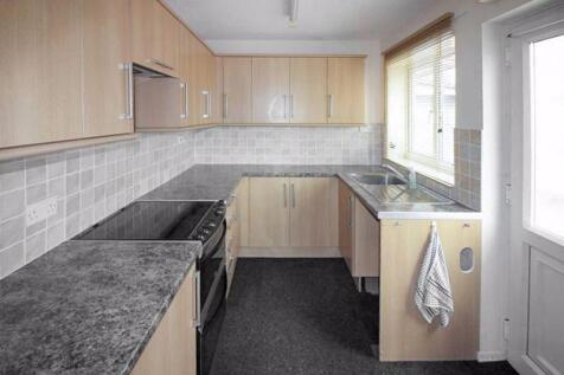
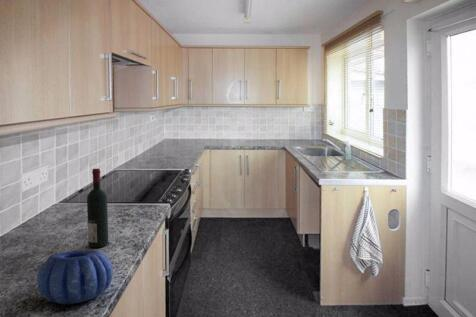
+ decorative bowl [36,249,114,305]
+ alcohol [86,168,109,248]
